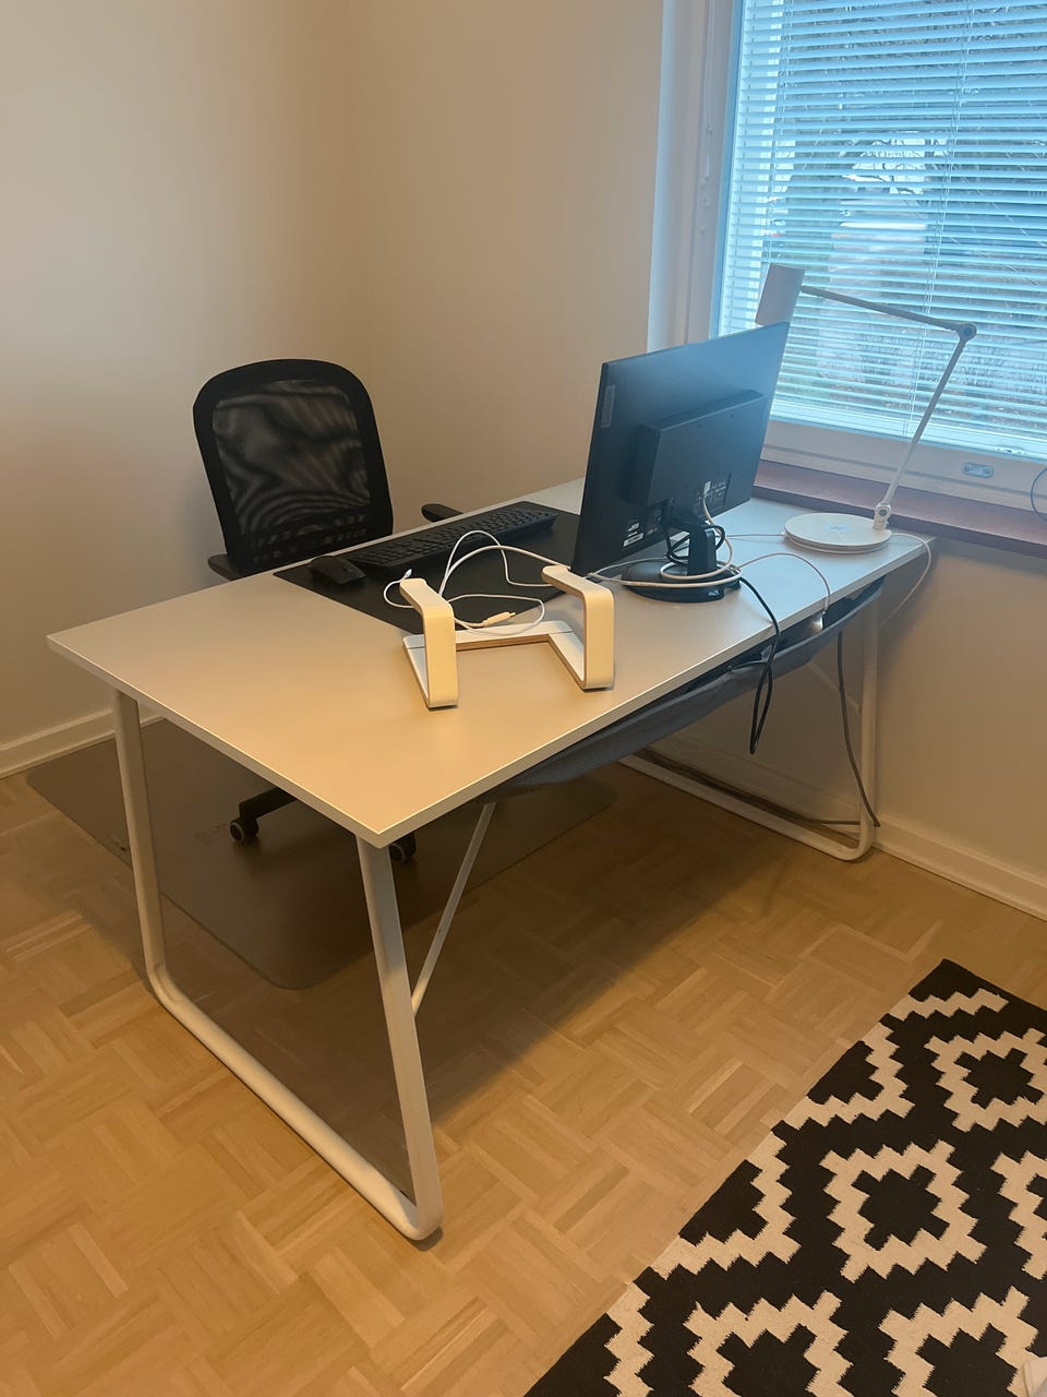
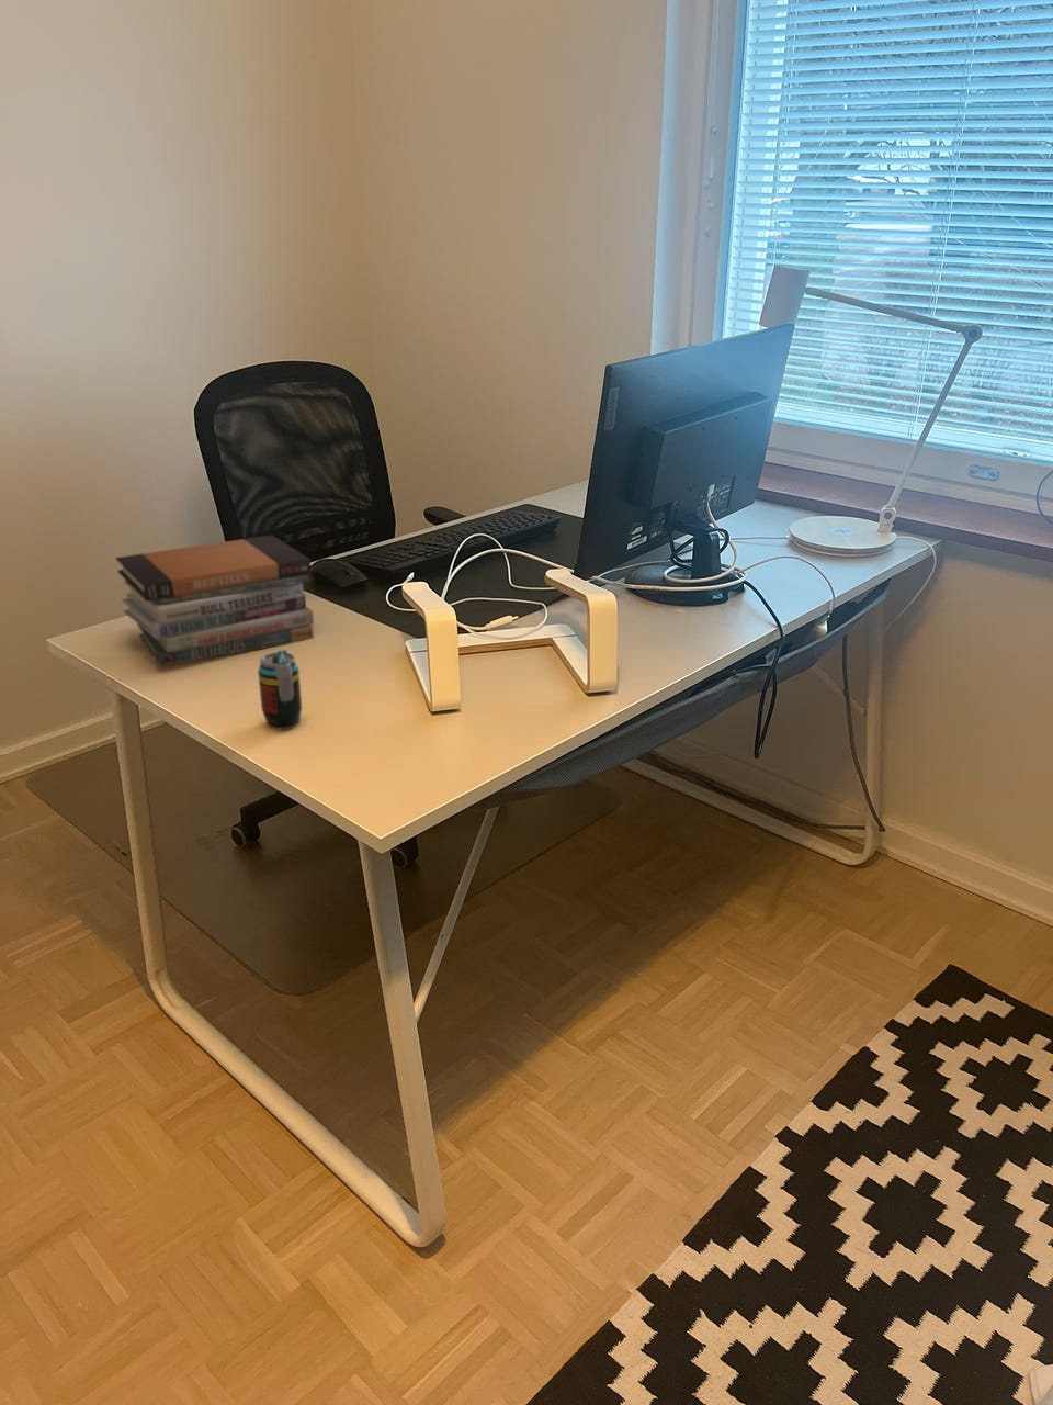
+ beverage can [257,648,303,731]
+ book stack [115,533,315,667]
